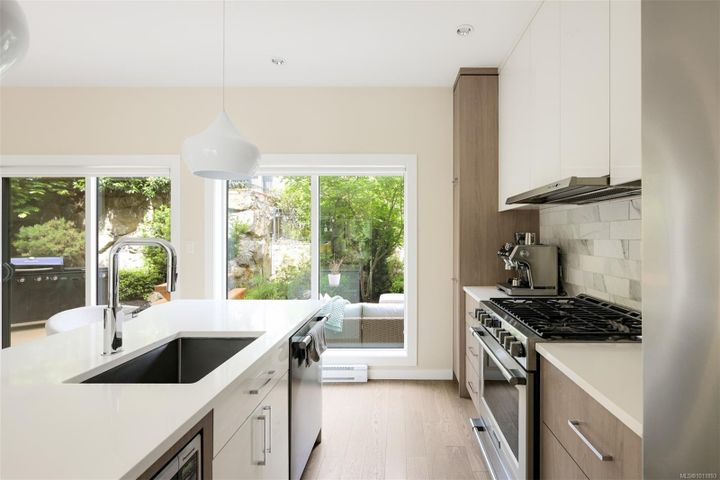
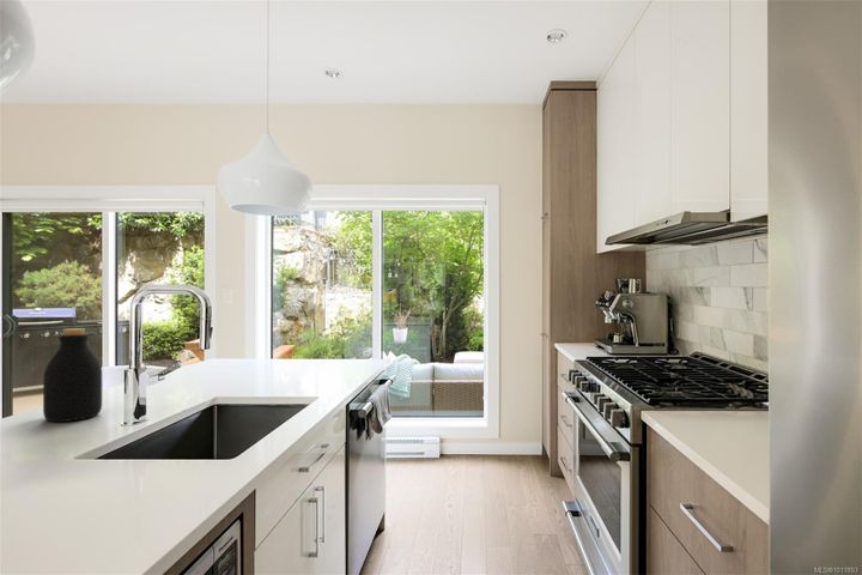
+ bottle [42,327,103,423]
